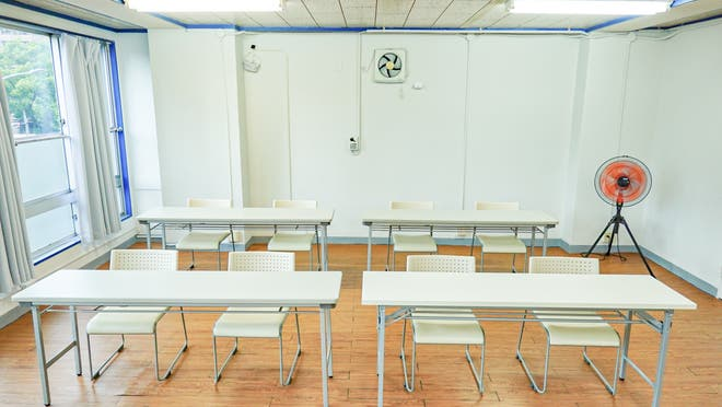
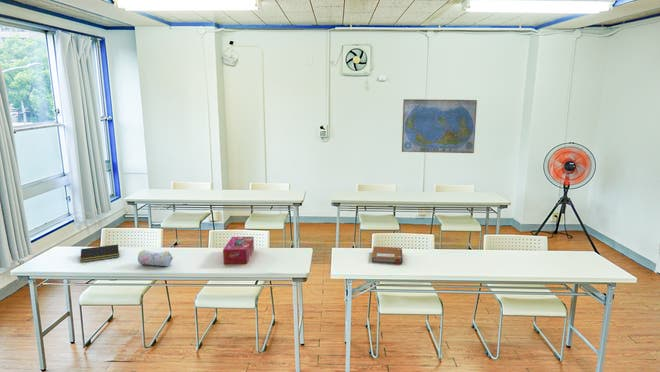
+ world map [401,98,478,154]
+ pencil case [137,249,173,267]
+ notepad [79,244,120,263]
+ tissue box [222,236,255,265]
+ notebook [371,246,404,265]
